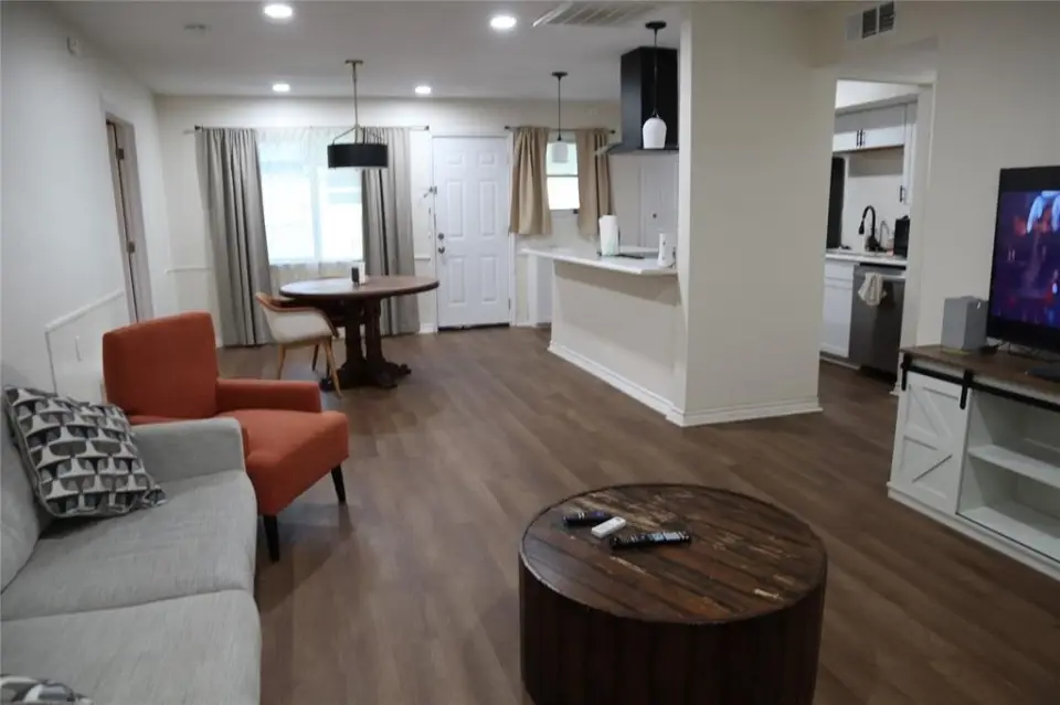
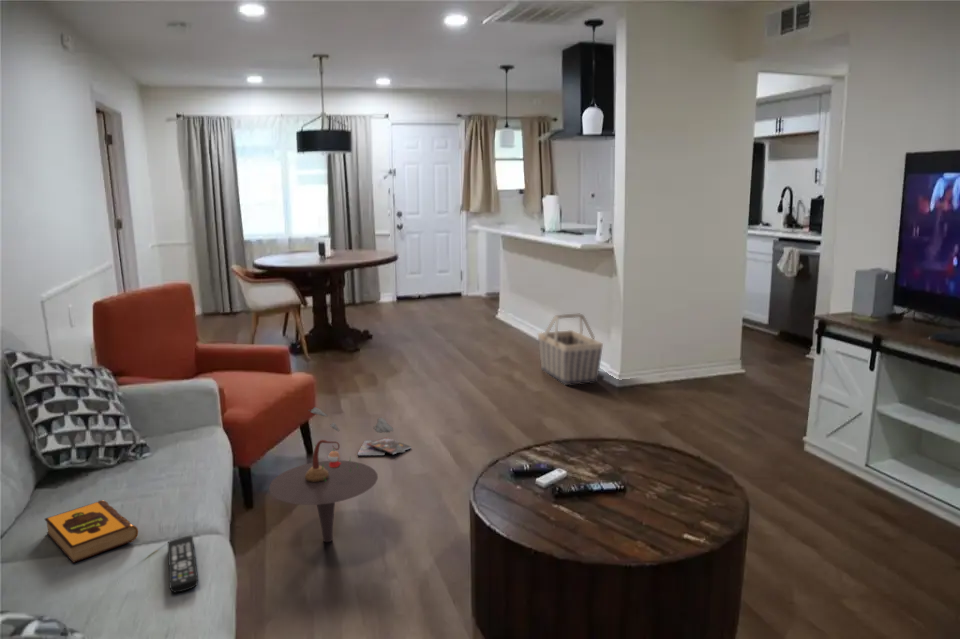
+ hardback book [44,499,139,564]
+ side table [268,406,406,543]
+ booklet [356,436,412,456]
+ remote control [167,535,199,594]
+ basket [537,313,604,386]
